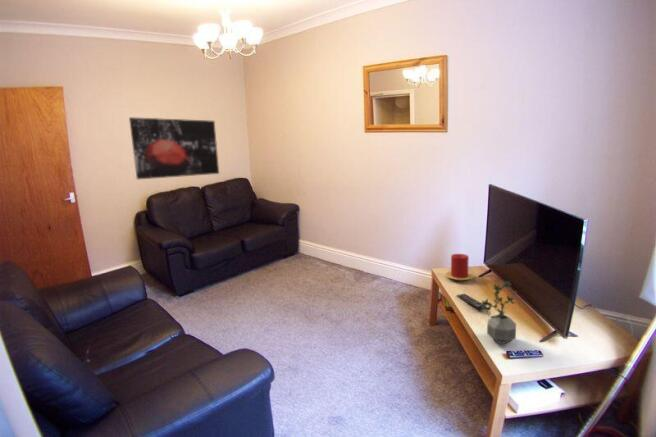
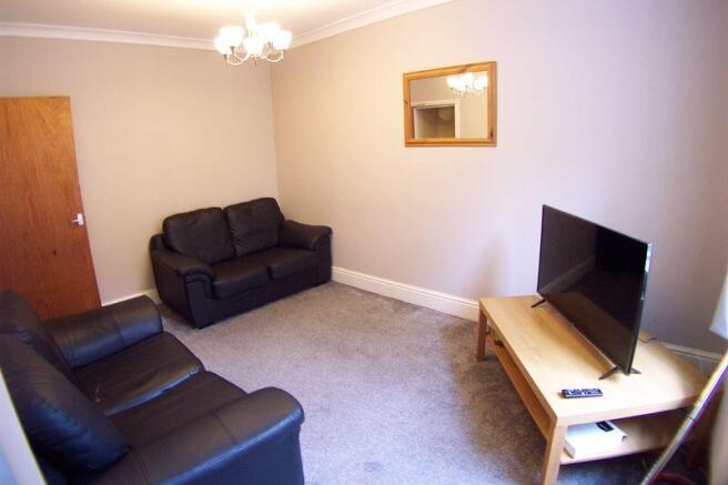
- wall art [128,116,220,180]
- remote control [456,293,485,312]
- potted plant [480,280,517,345]
- candle [444,253,475,281]
